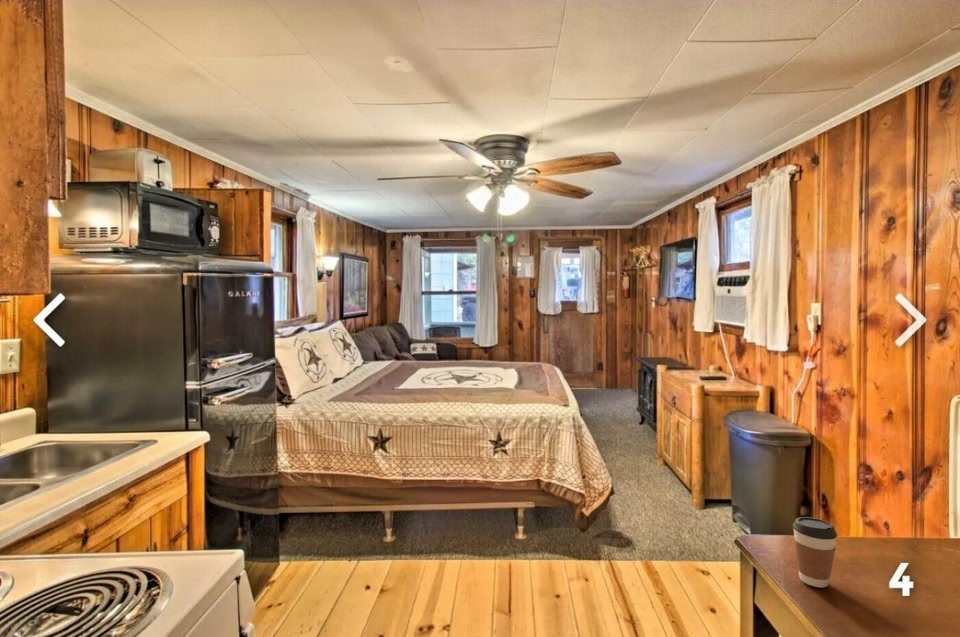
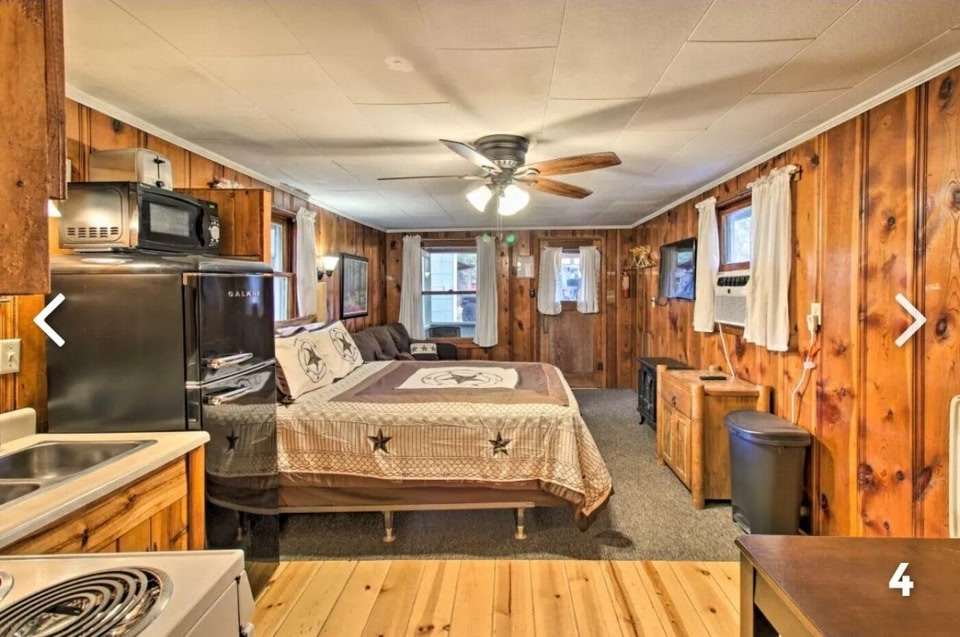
- coffee cup [792,516,838,588]
